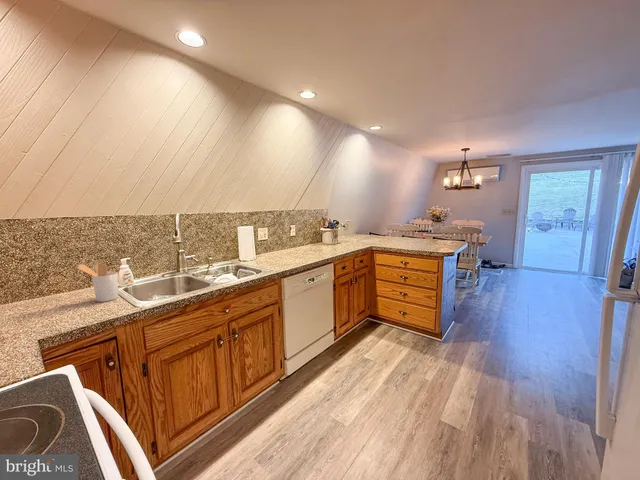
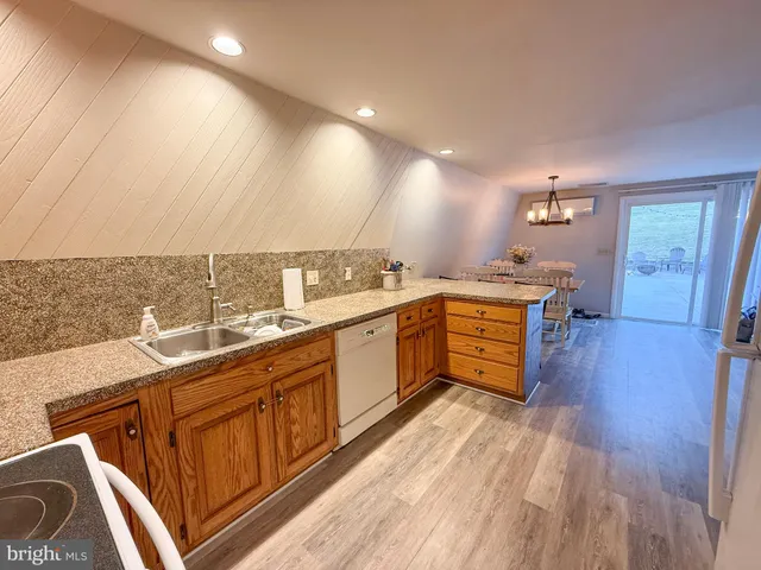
- utensil holder [76,263,119,303]
